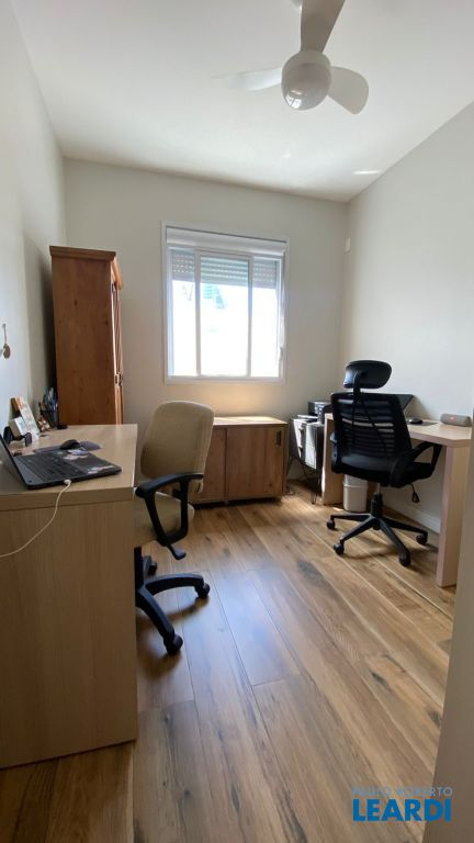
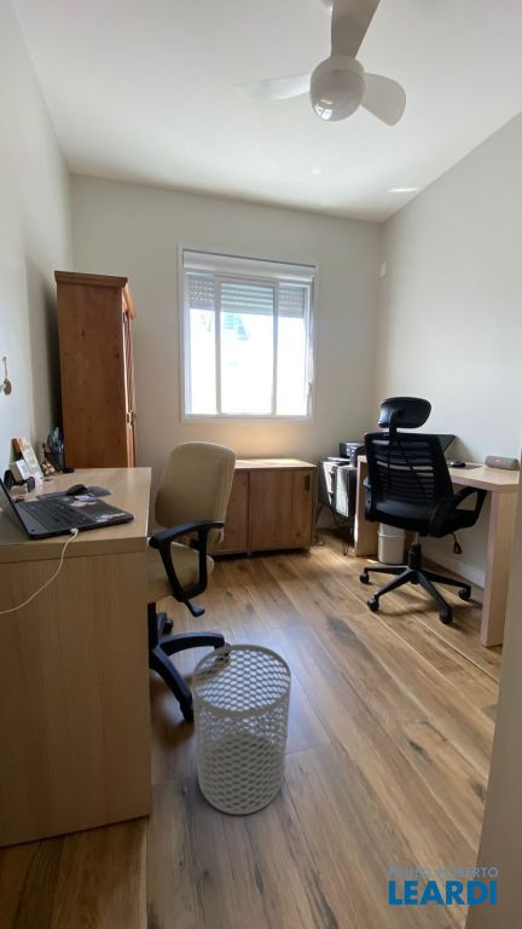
+ waste bin [191,644,292,815]
